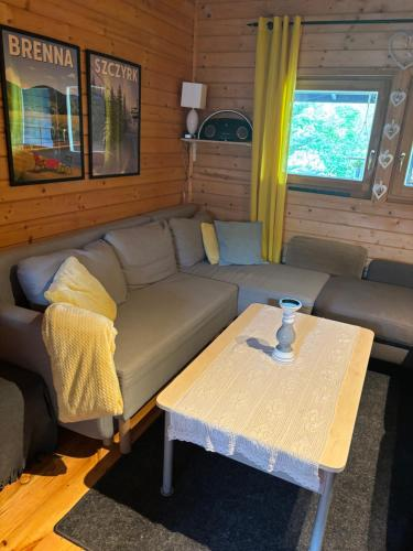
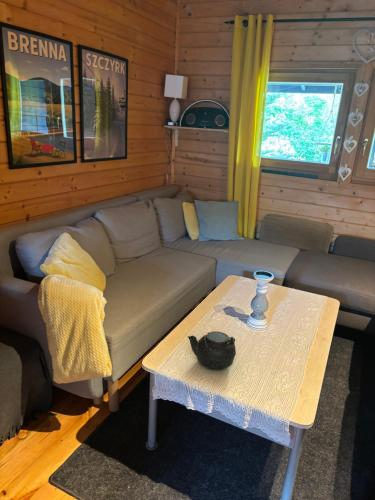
+ teapot [186,330,237,371]
